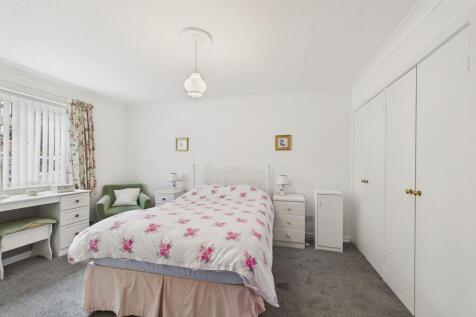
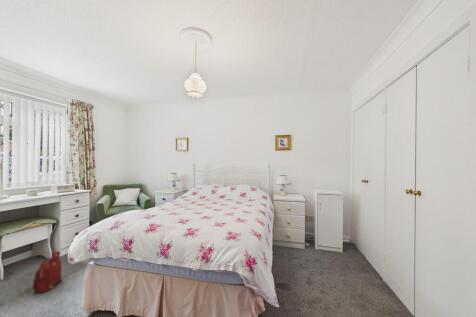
+ backpack [32,250,64,294]
